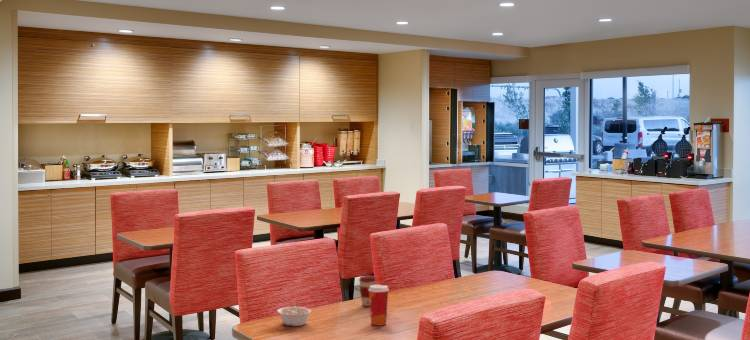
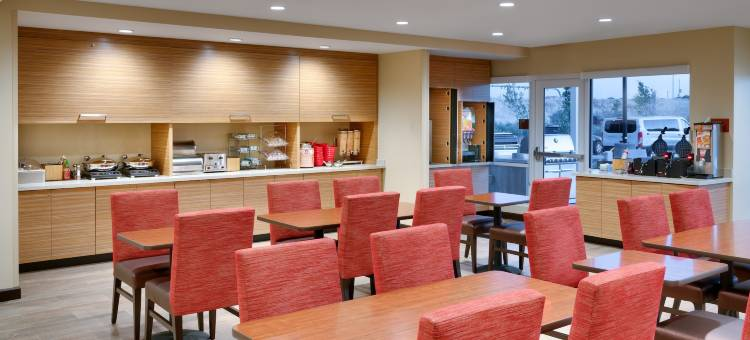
- paper cup [369,284,390,326]
- coffee cup [358,274,377,307]
- legume [276,301,312,327]
